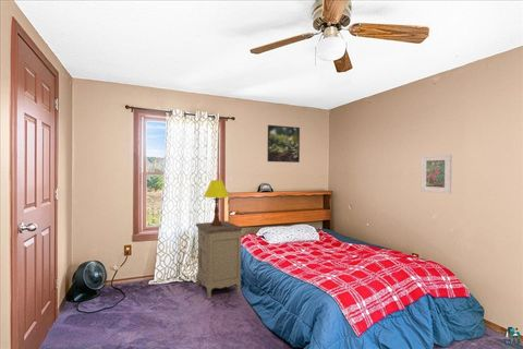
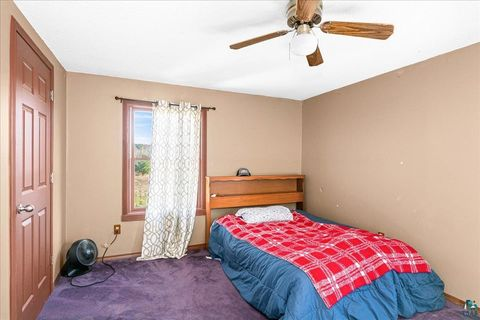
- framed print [419,153,453,194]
- nightstand [192,220,243,300]
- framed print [266,124,301,164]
- table lamp [203,179,231,226]
